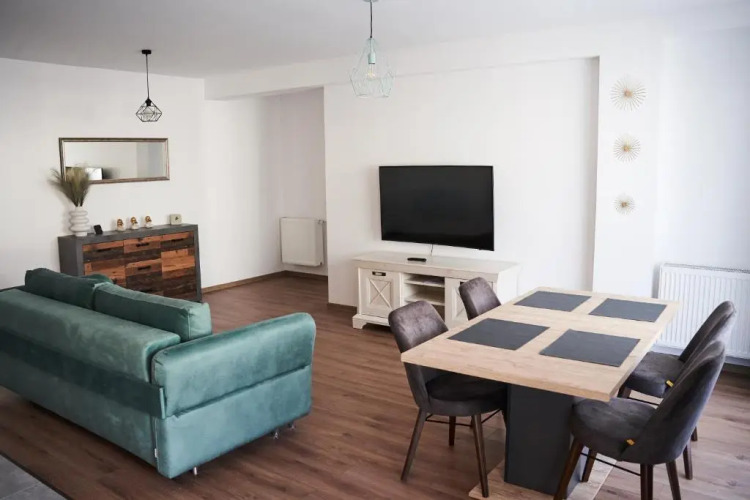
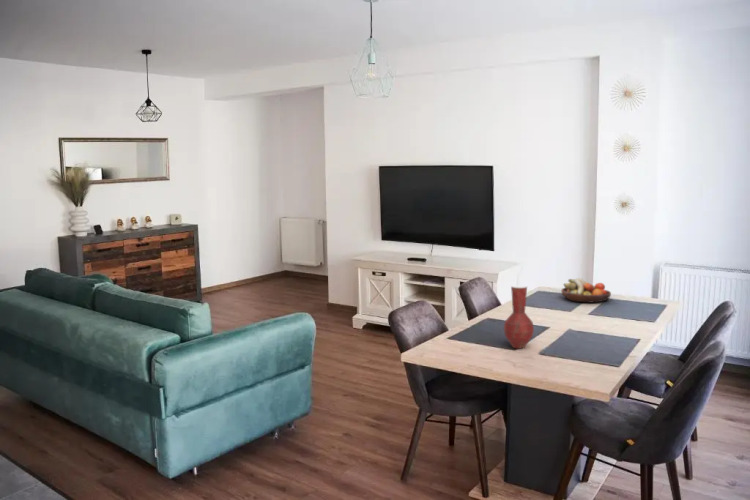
+ fruit bowl [560,277,612,304]
+ vase [503,284,535,350]
